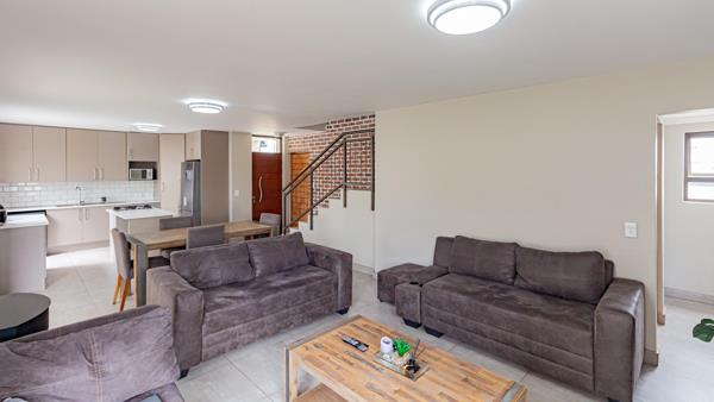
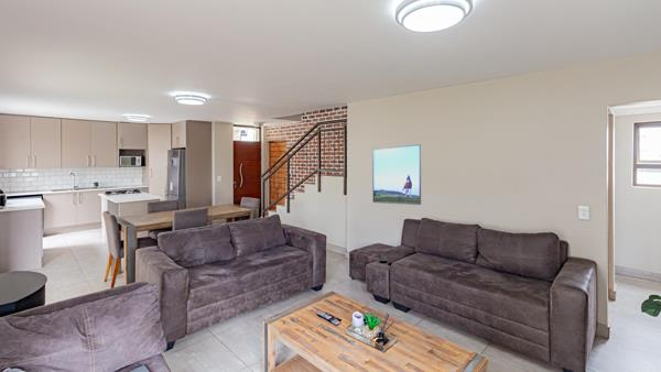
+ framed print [371,143,422,206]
